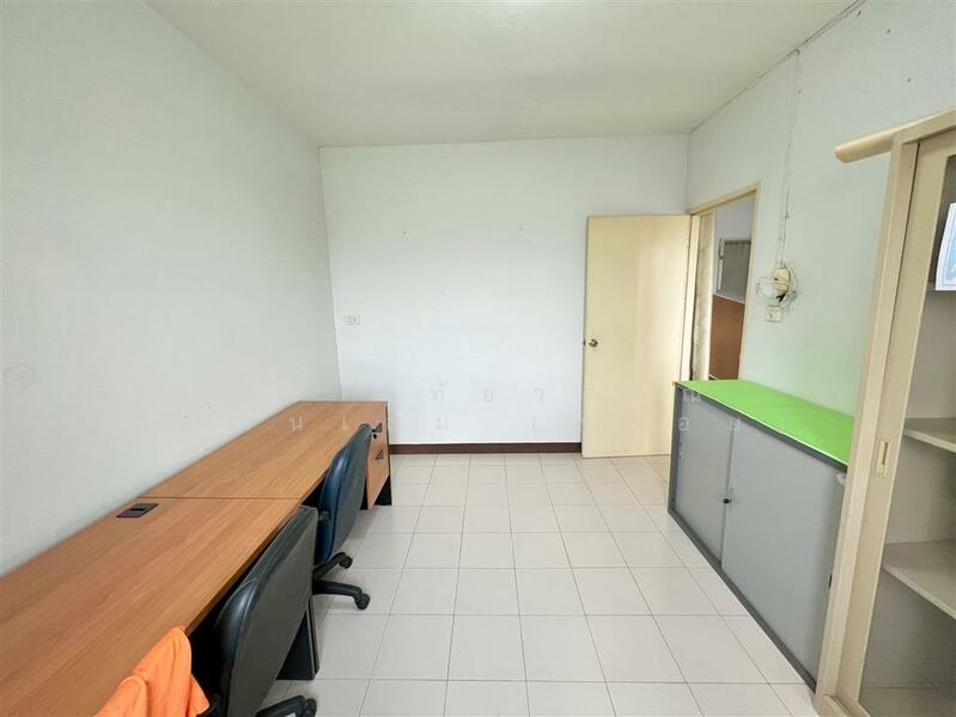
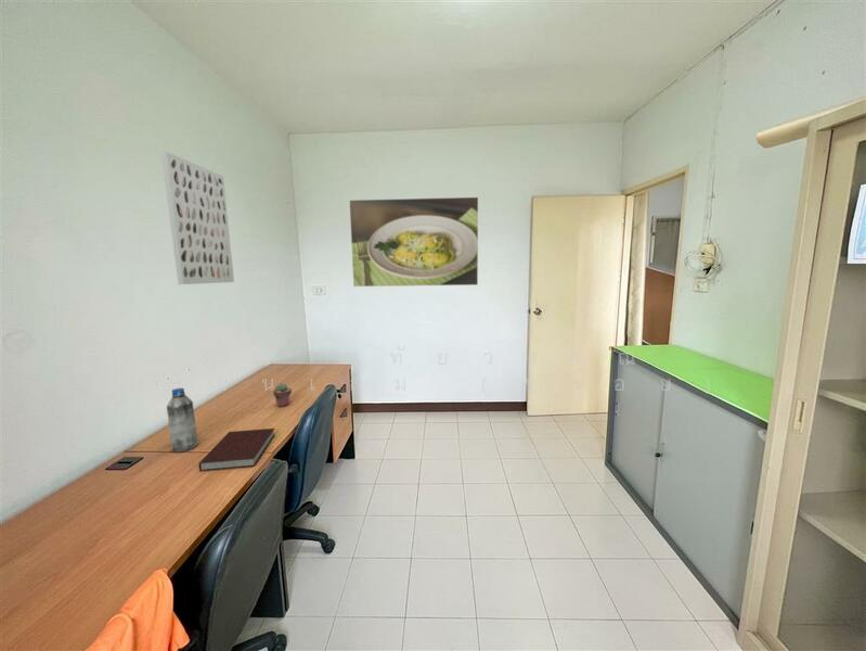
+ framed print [348,196,479,288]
+ water bottle [166,387,199,454]
+ notebook [197,427,276,472]
+ potted succulent [272,382,293,408]
+ wall art [160,151,235,285]
